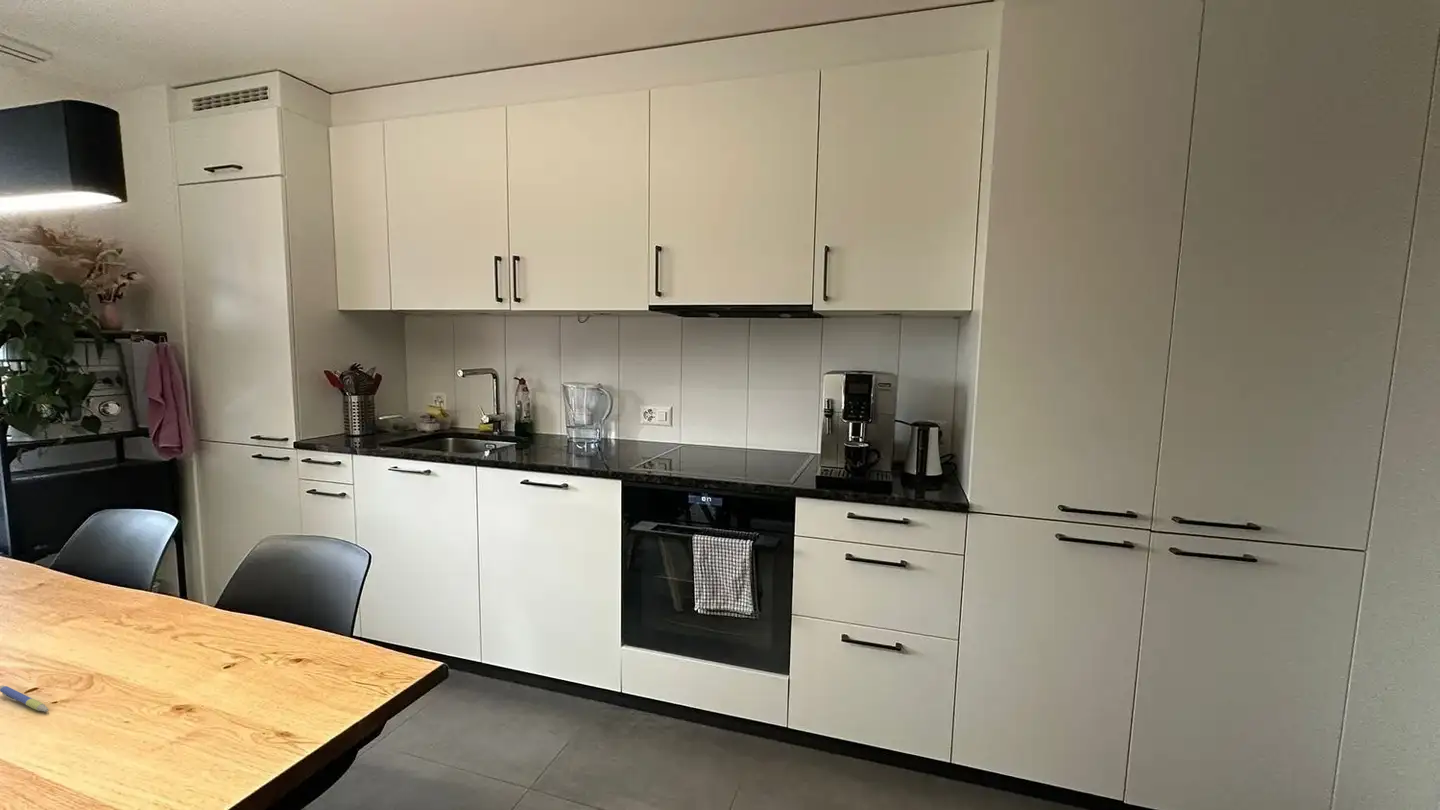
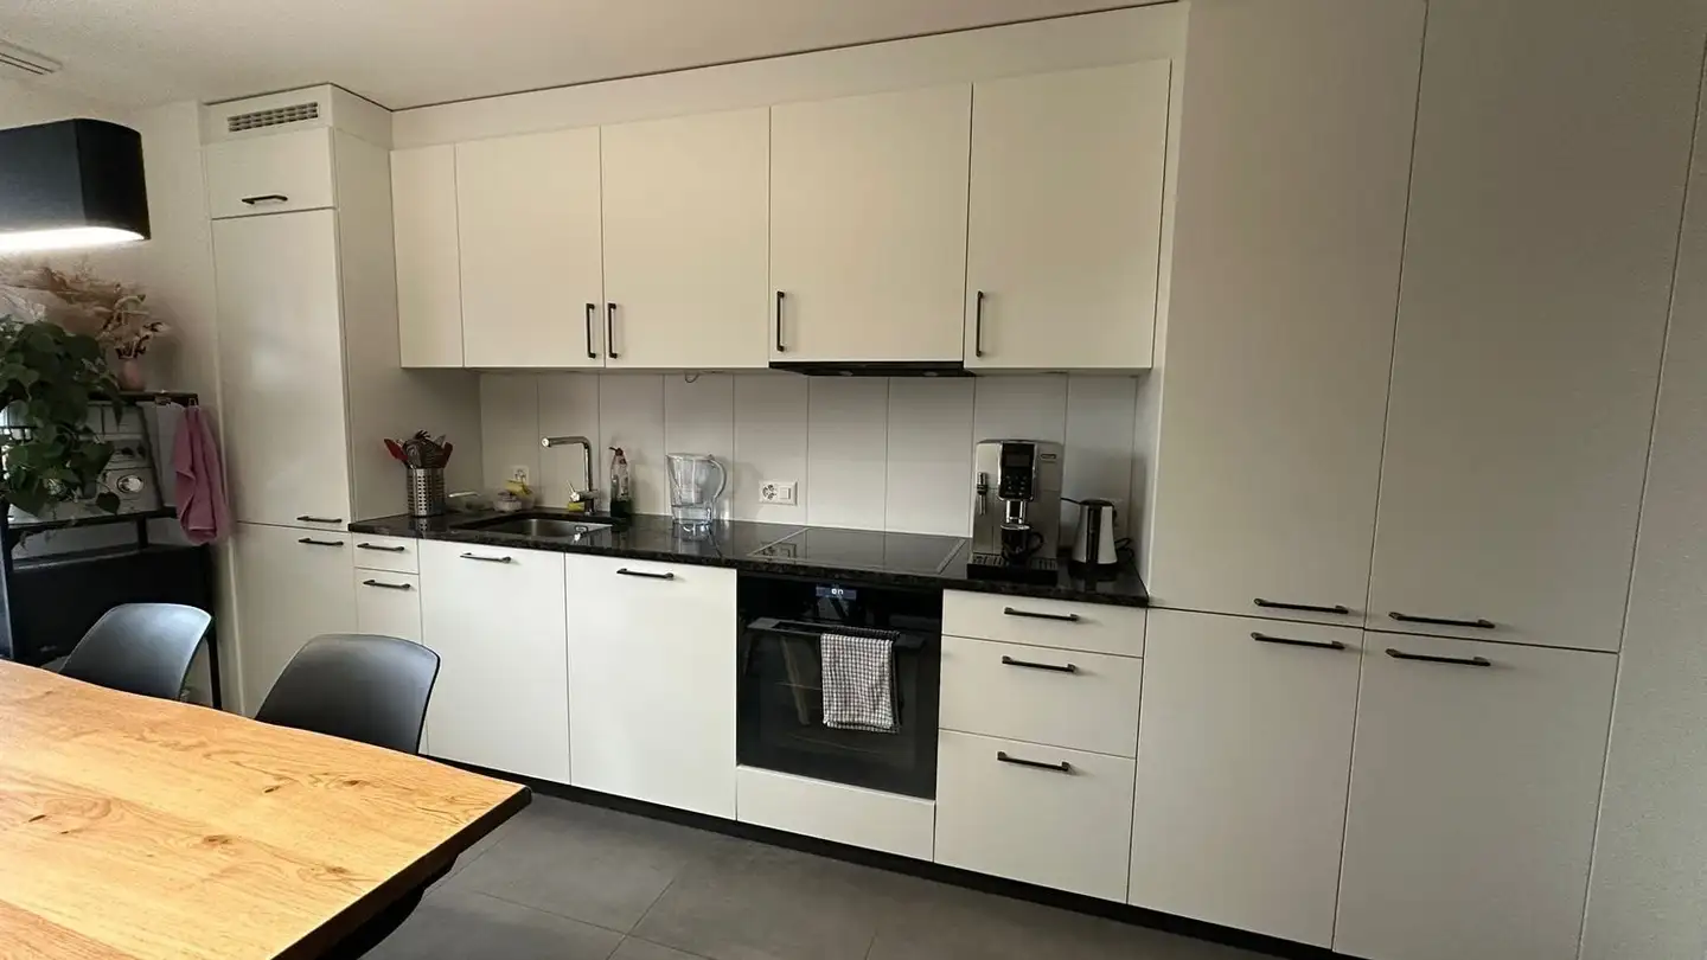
- pen [0,684,50,713]
